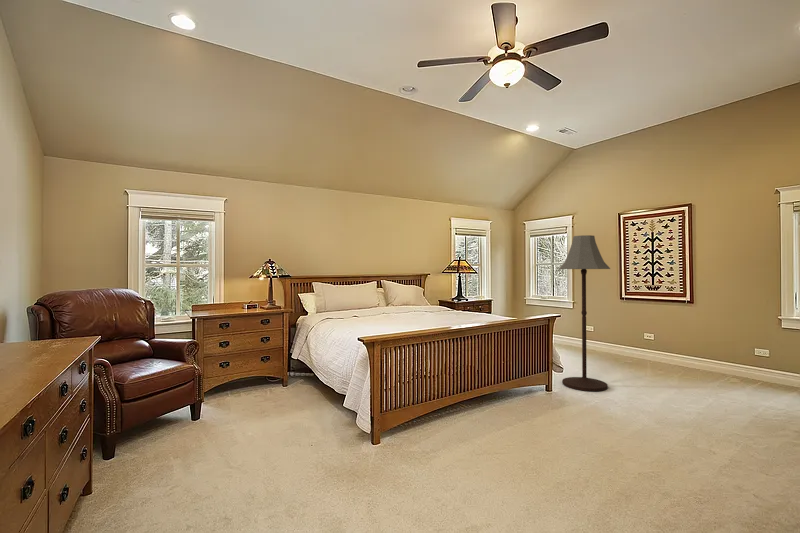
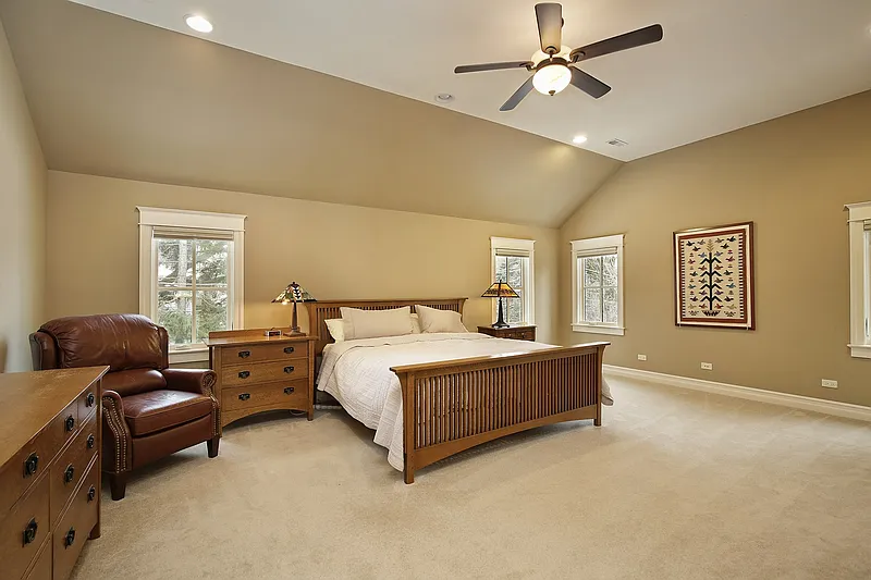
- floor lamp [558,234,611,392]
